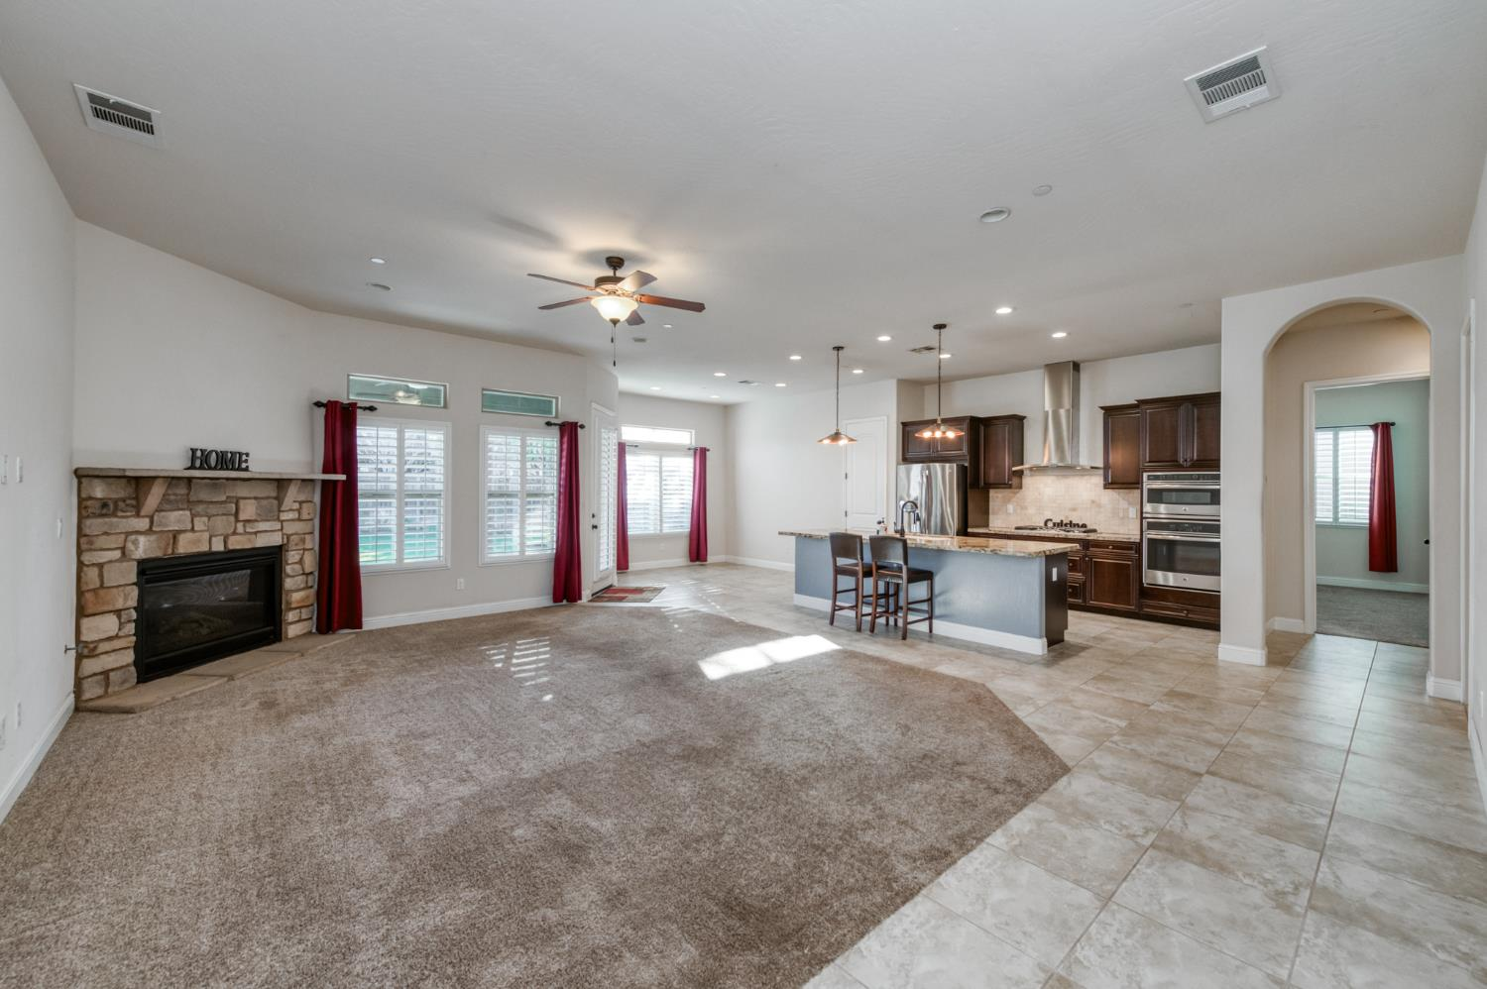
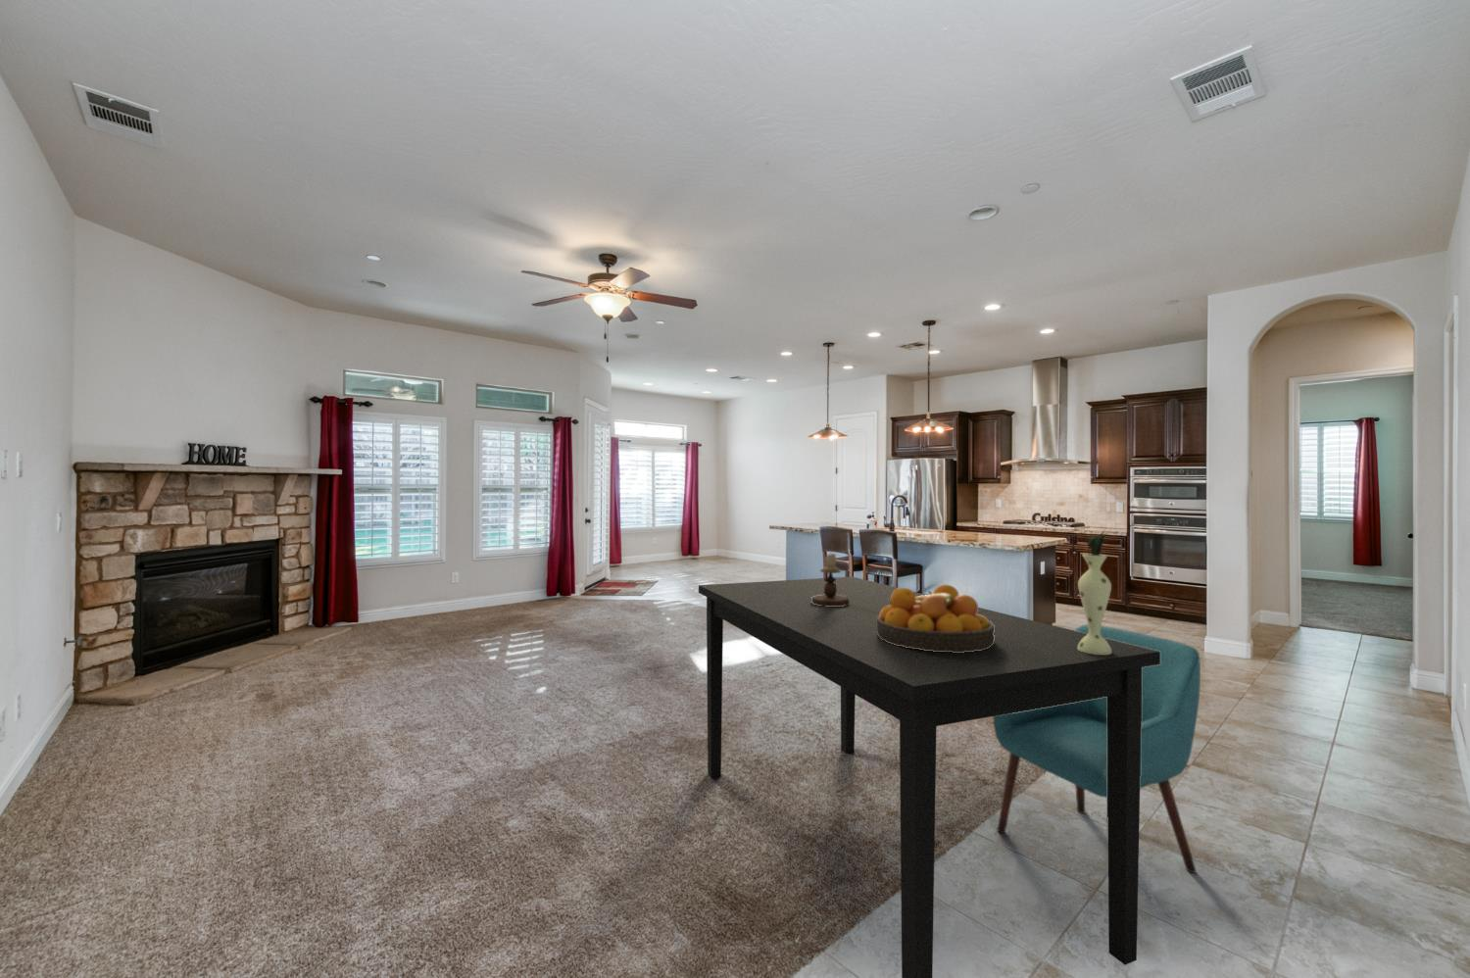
+ dining table [697,575,1160,978]
+ fruit bowl [877,583,994,653]
+ chair [992,623,1202,874]
+ vase [1063,528,1128,655]
+ candlestick [812,552,850,607]
